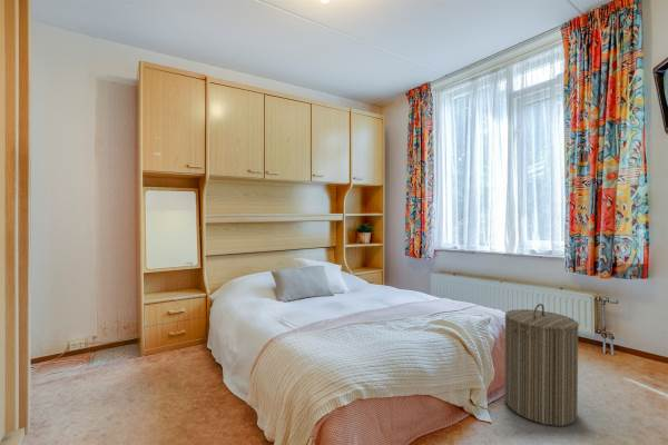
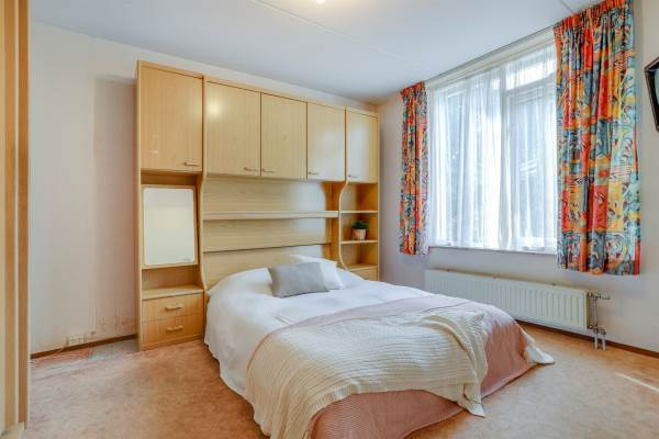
- laundry hamper [503,303,580,427]
